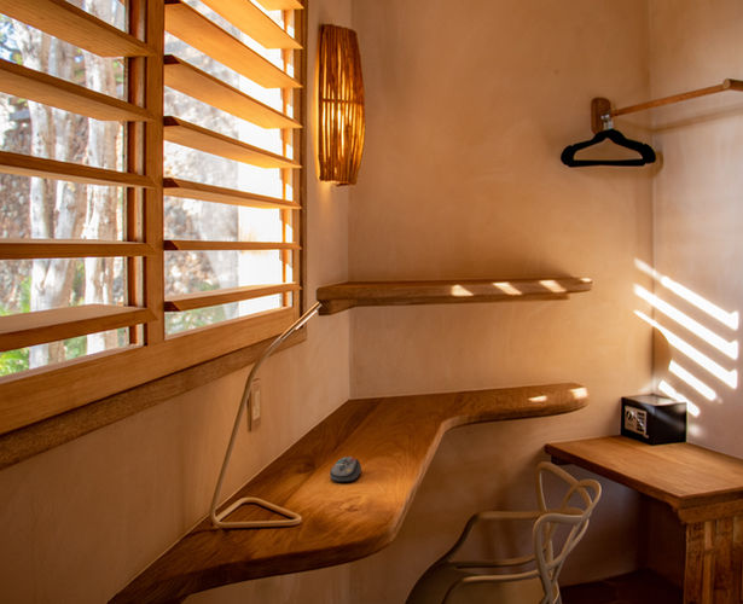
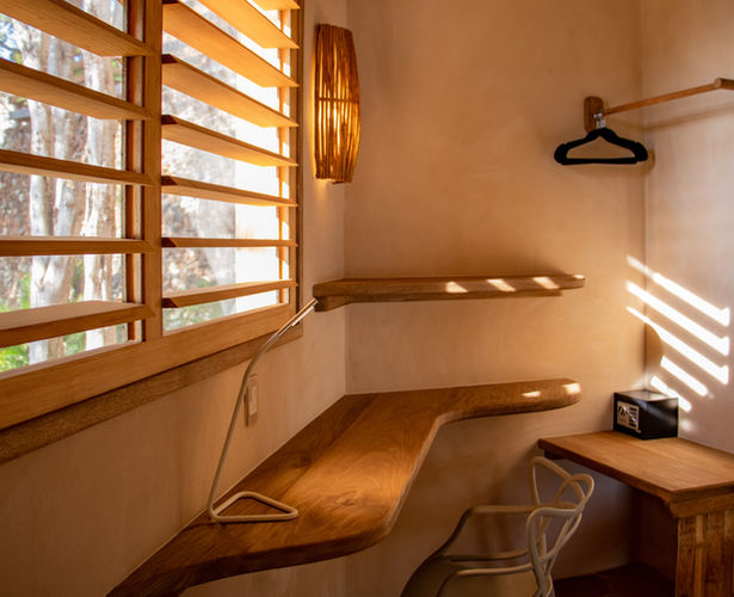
- computer mouse [329,455,362,483]
